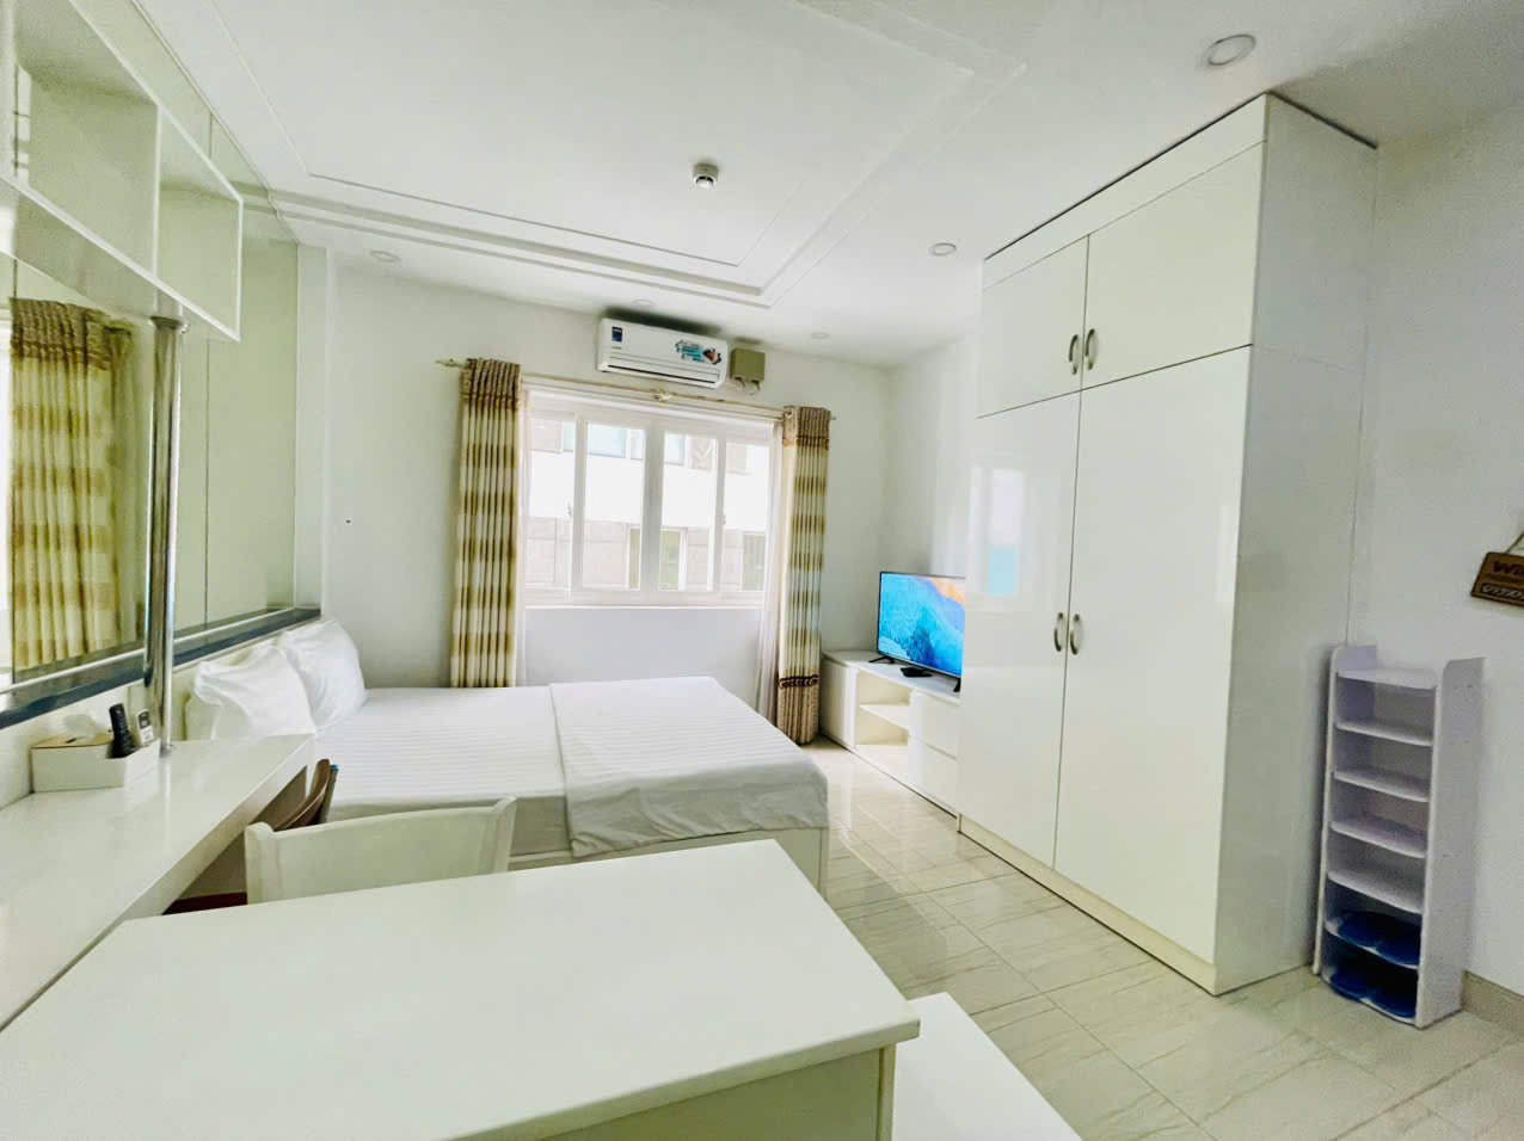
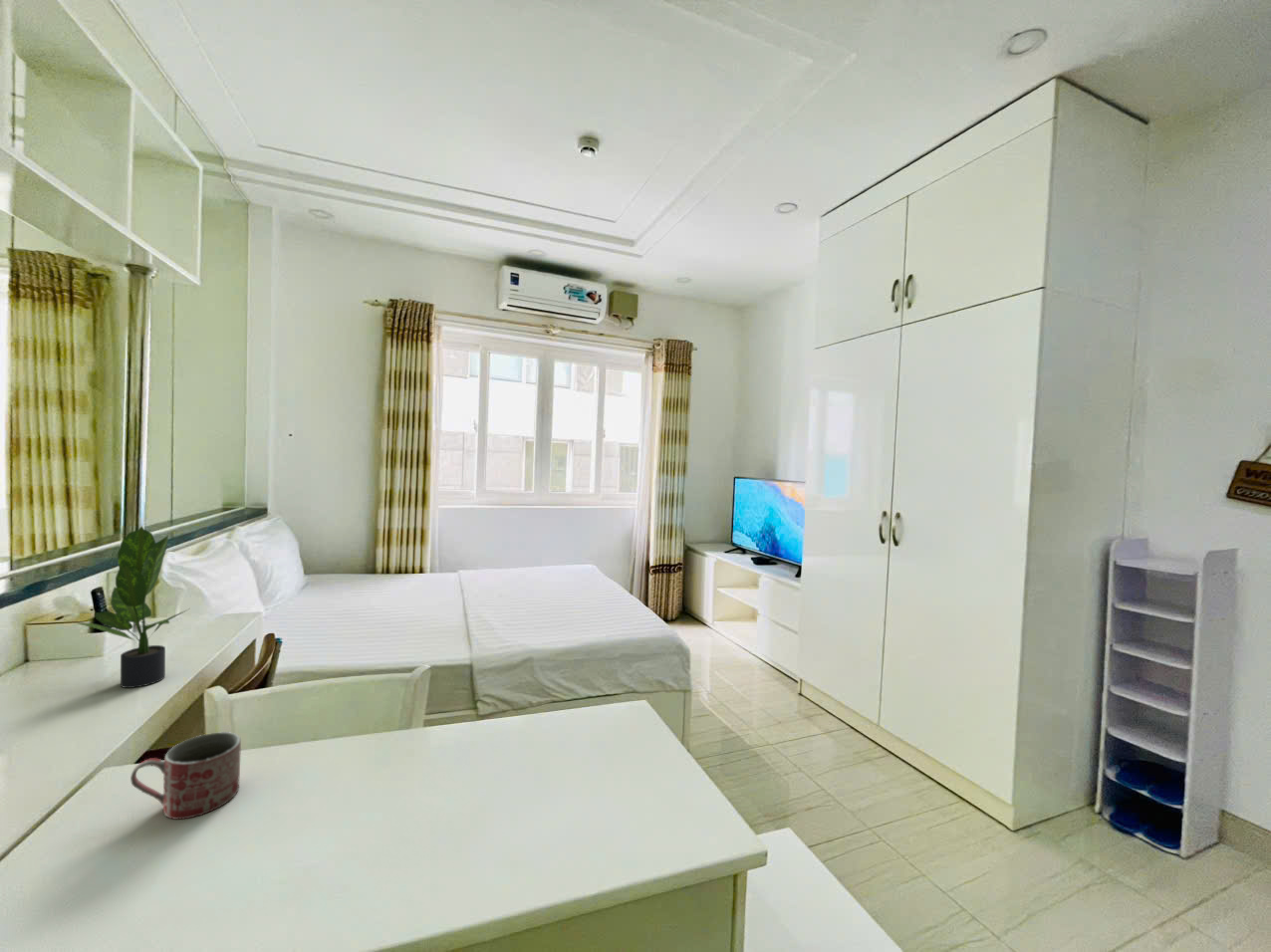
+ potted plant [74,526,189,689]
+ mug [129,731,242,821]
